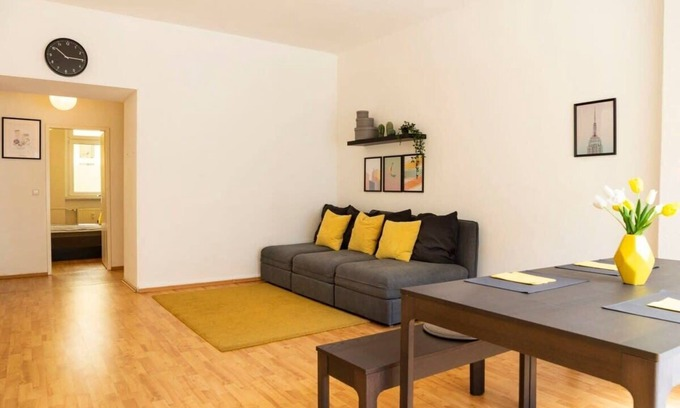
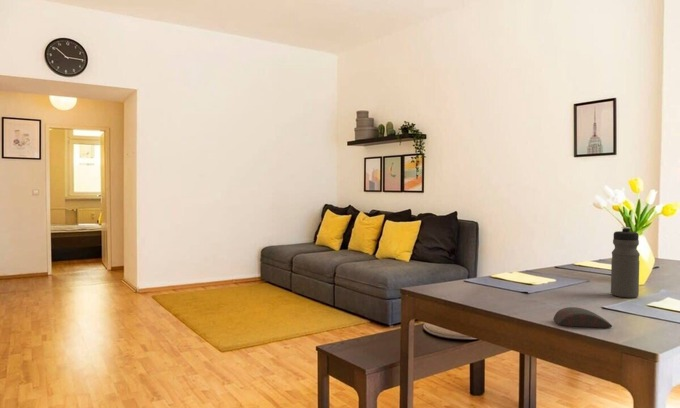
+ water bottle [610,226,641,299]
+ computer mouse [552,306,613,329]
